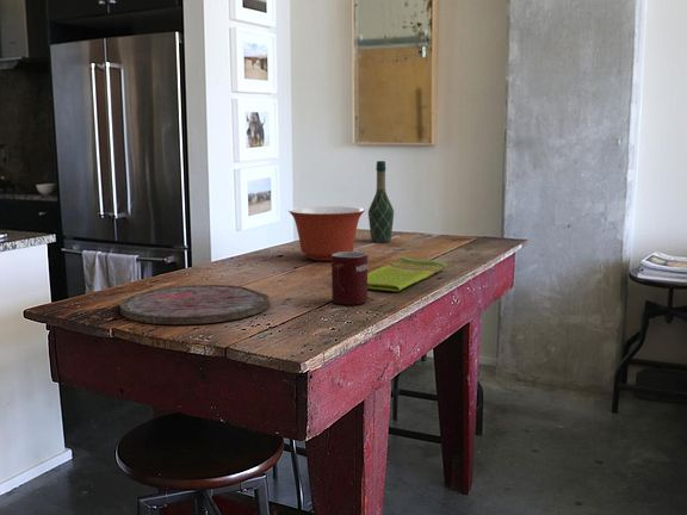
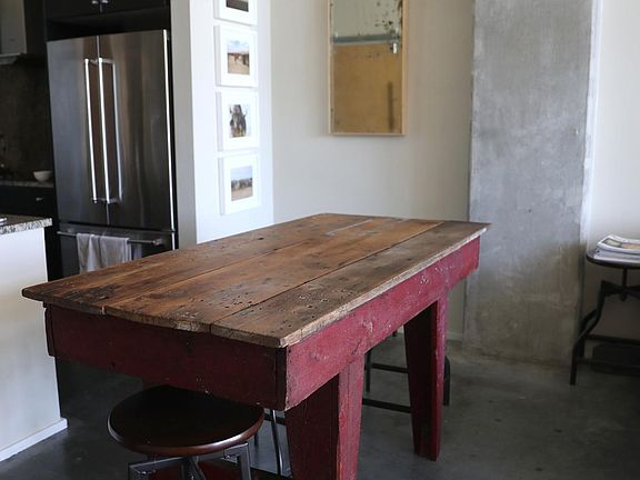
- wine bottle [367,160,395,243]
- mixing bowl [287,205,366,262]
- cutting board [119,284,271,325]
- mug [330,250,369,306]
- dish towel [367,256,447,292]
